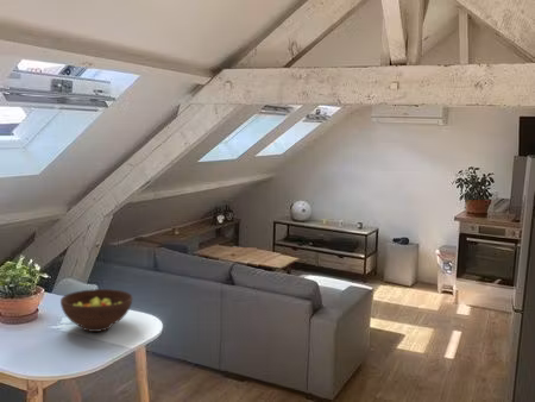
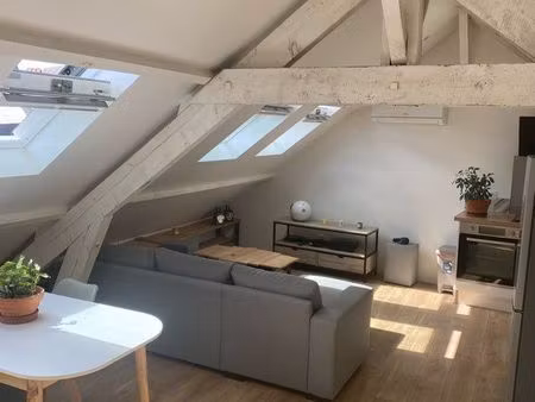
- fruit bowl [59,288,133,333]
